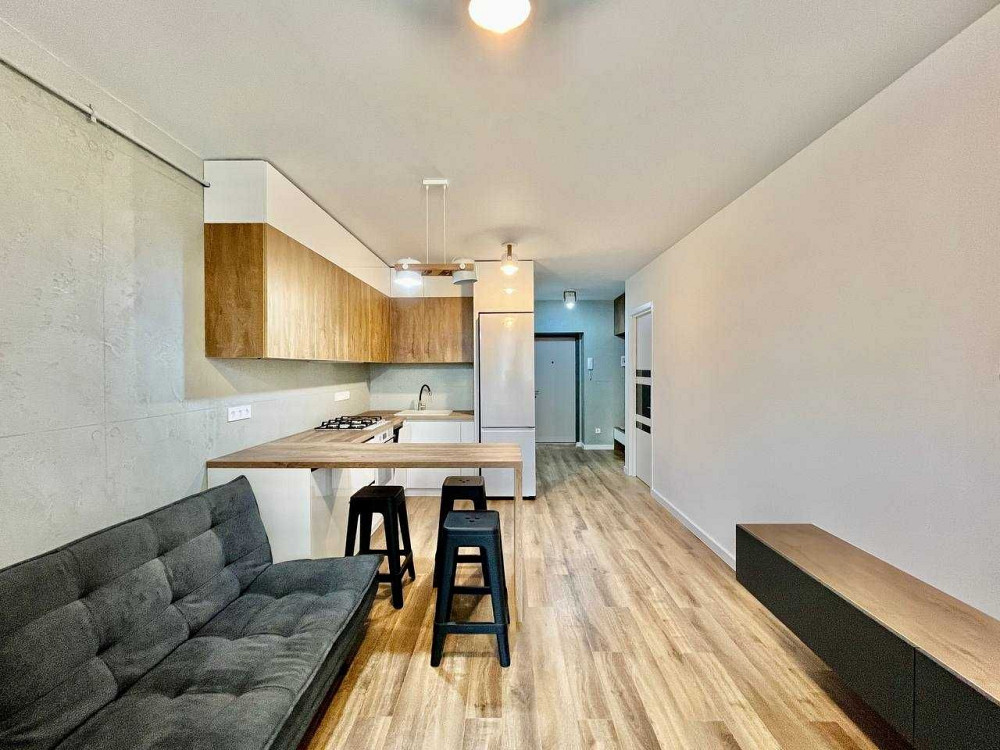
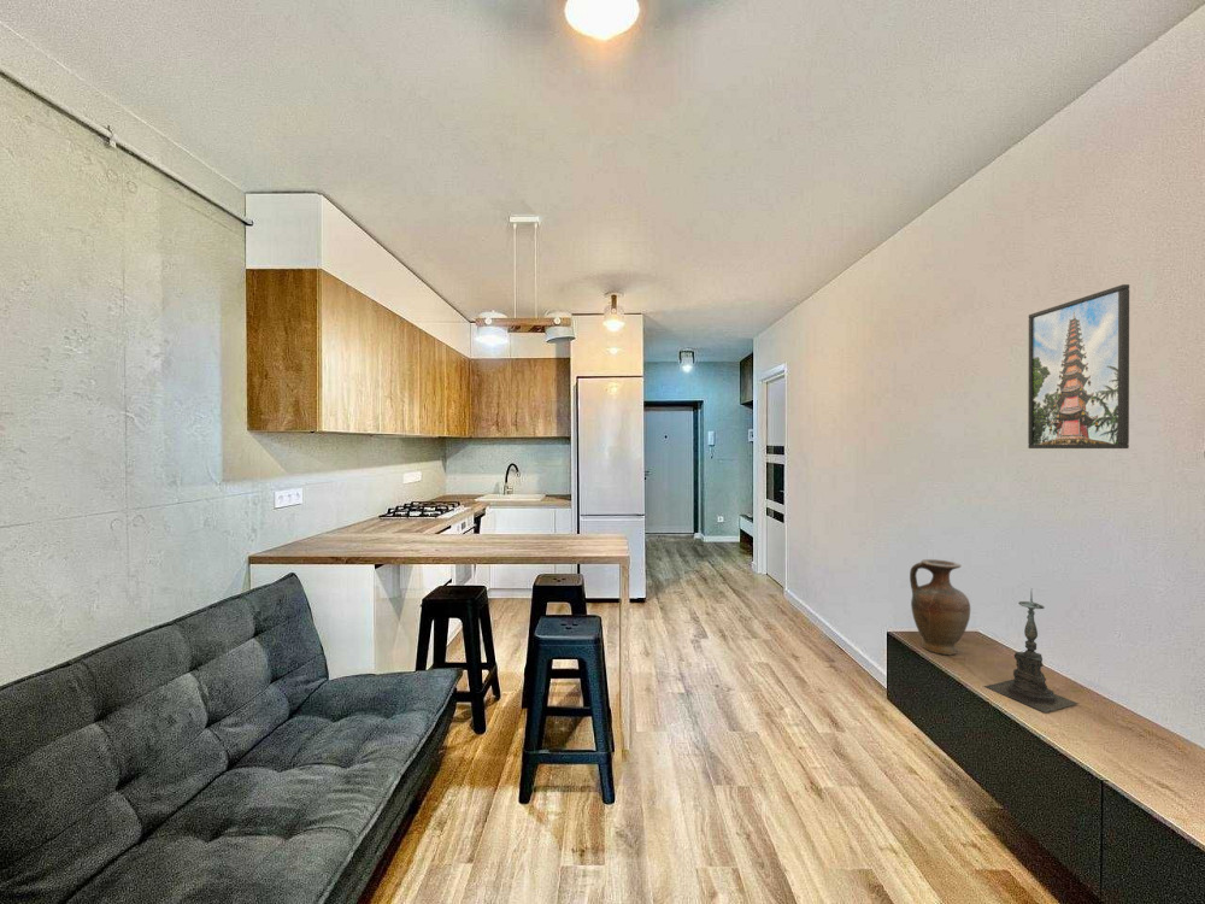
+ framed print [1027,283,1130,450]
+ vase [909,558,971,656]
+ candle holder [983,587,1080,714]
